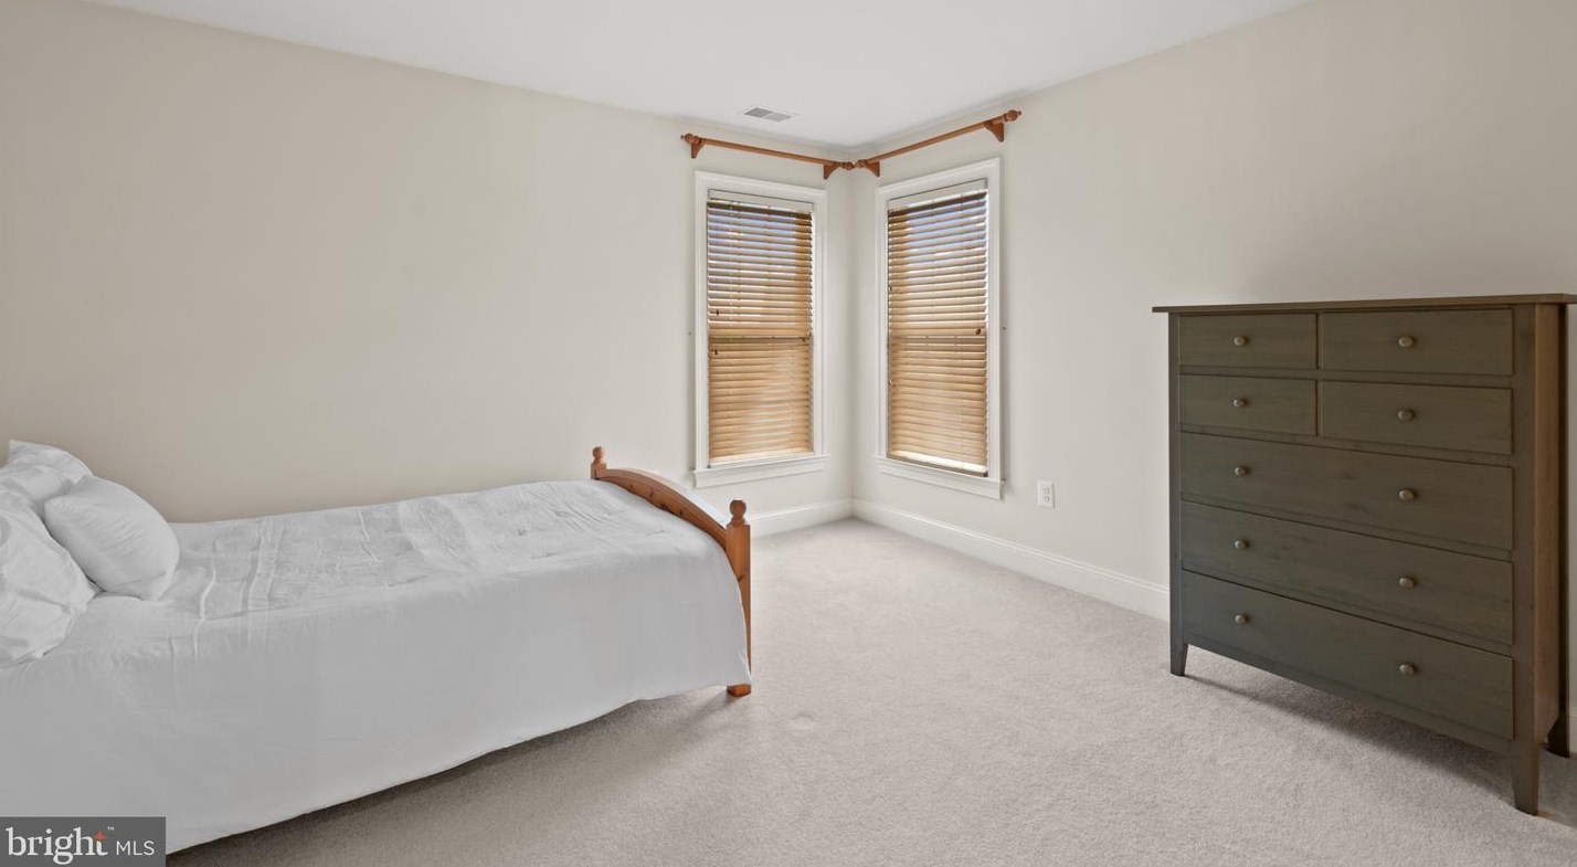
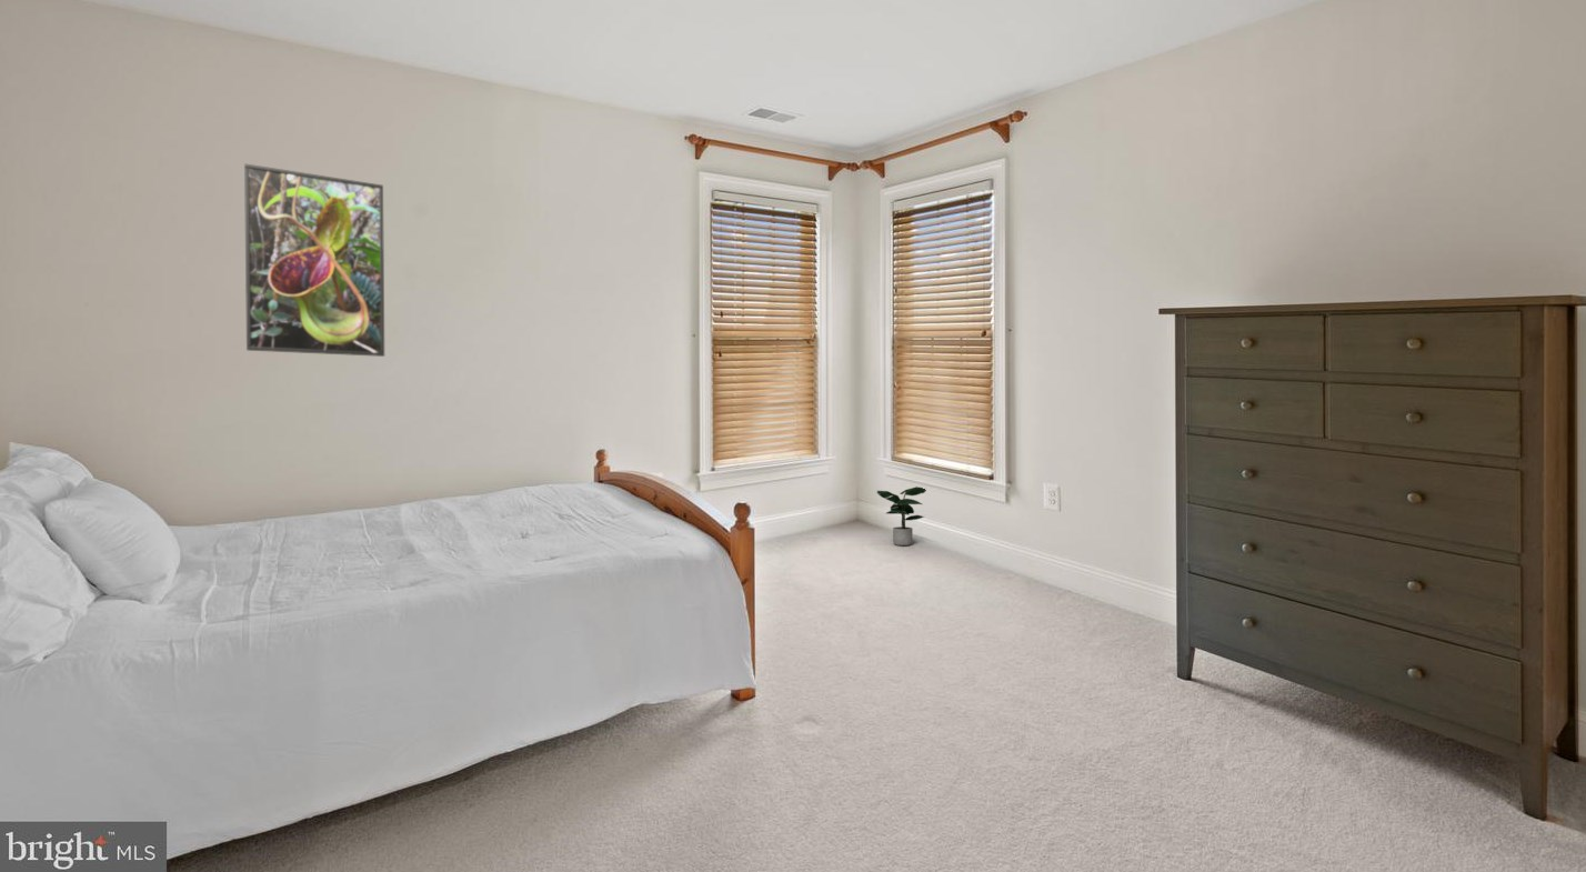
+ potted plant [875,485,927,547]
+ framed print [243,163,385,358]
